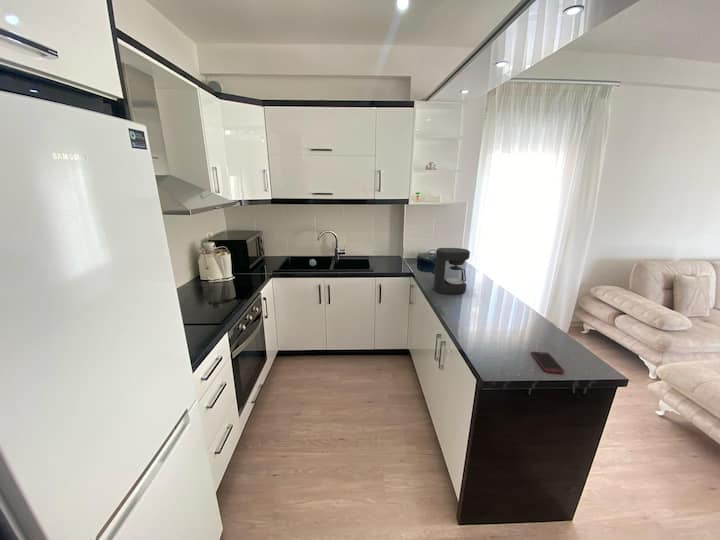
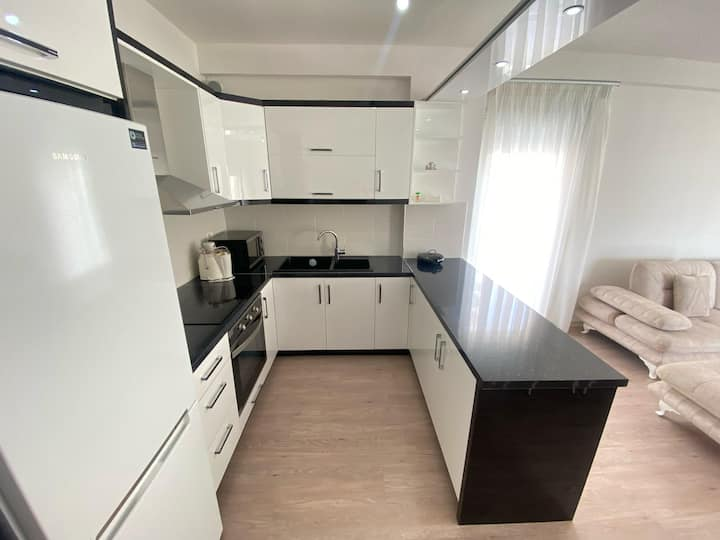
- coffee maker [433,247,471,295]
- cell phone [530,351,565,374]
